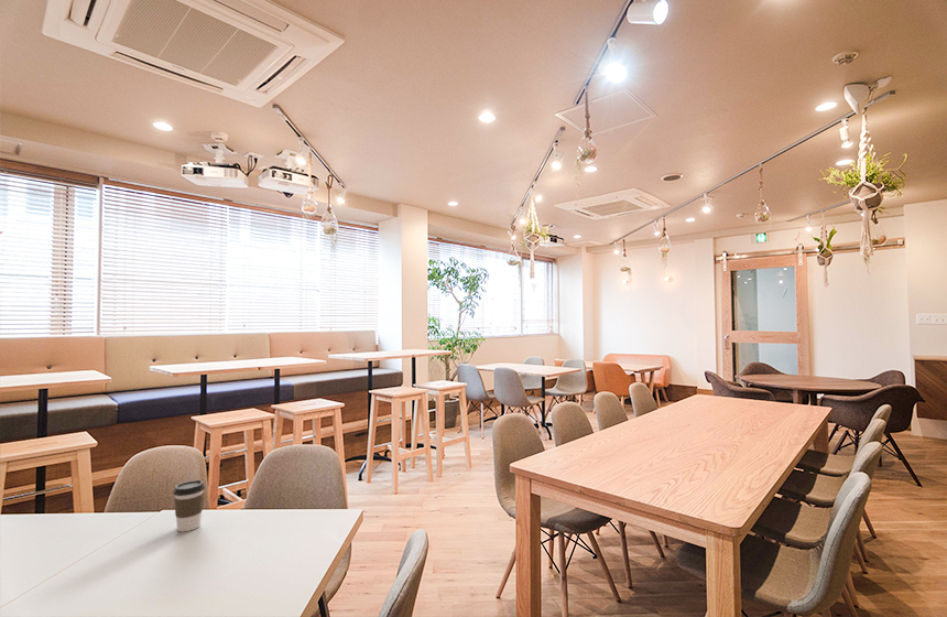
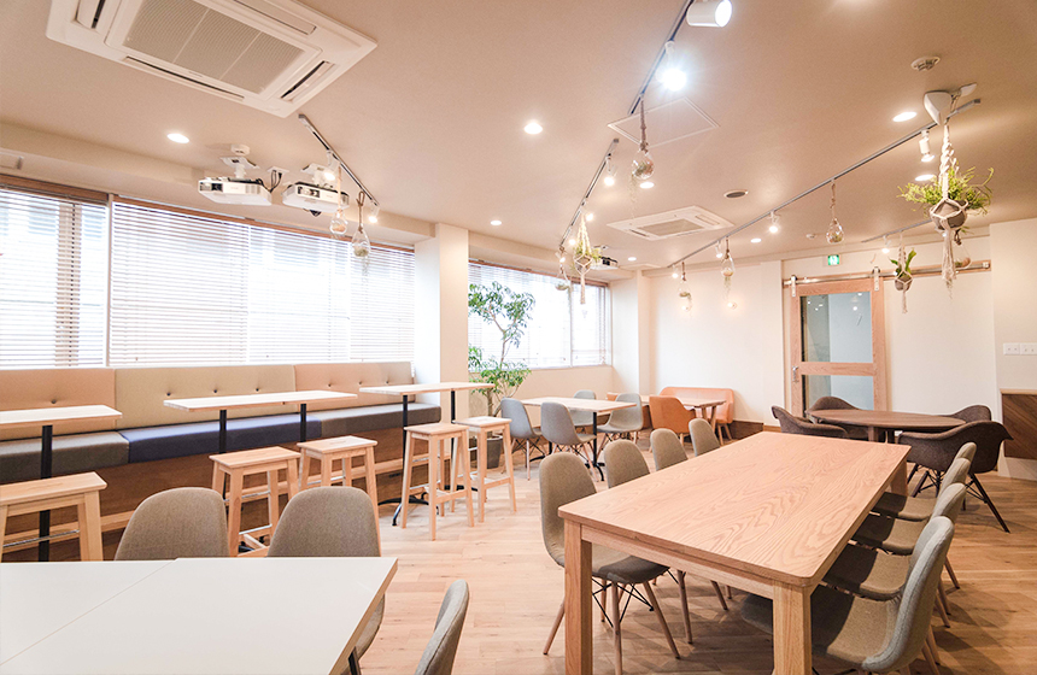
- coffee cup [172,479,206,533]
